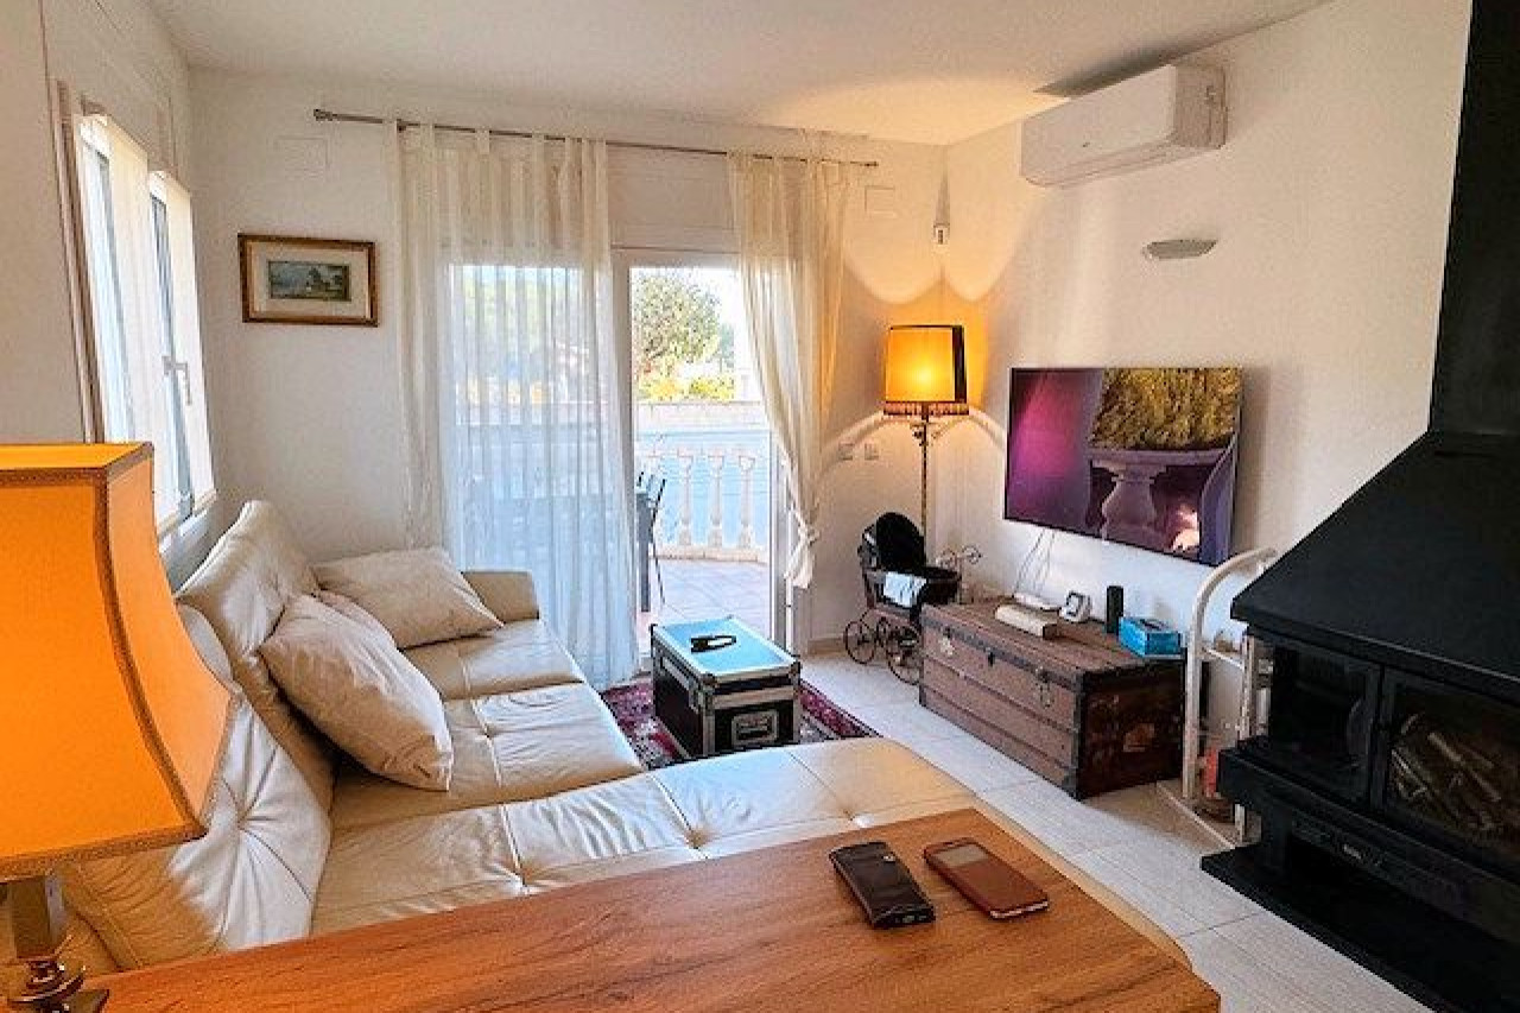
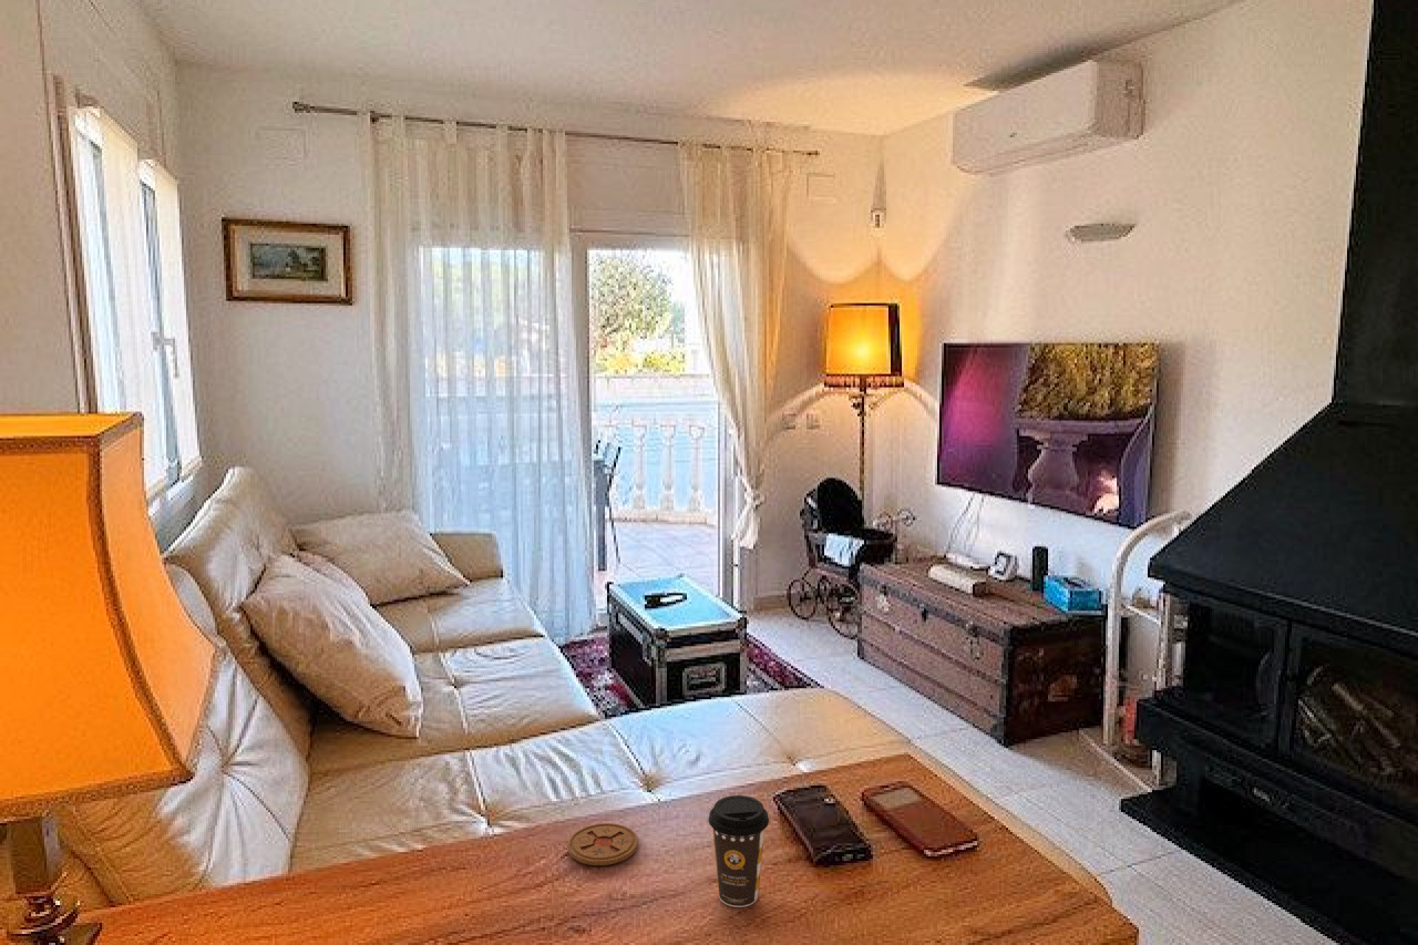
+ coffee cup [708,794,770,908]
+ coaster [566,822,639,866]
